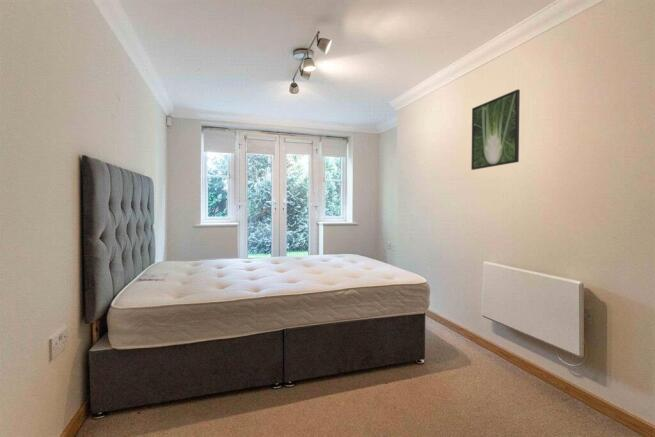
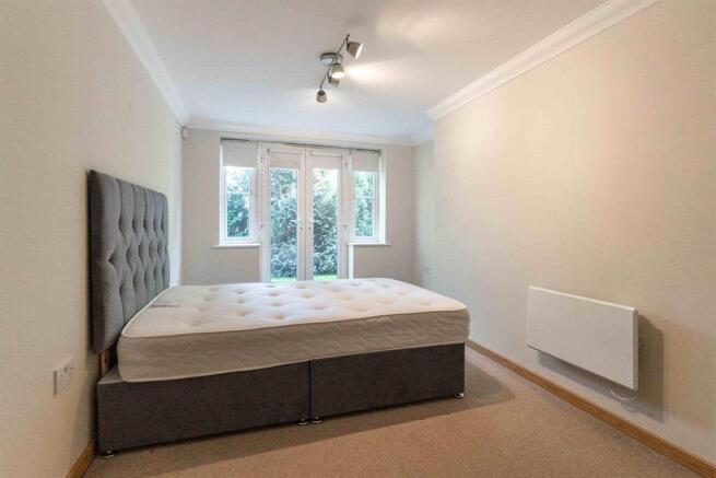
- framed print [470,88,521,171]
